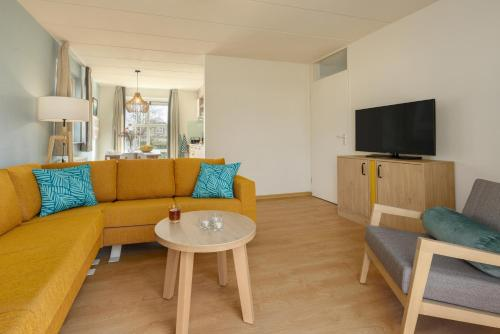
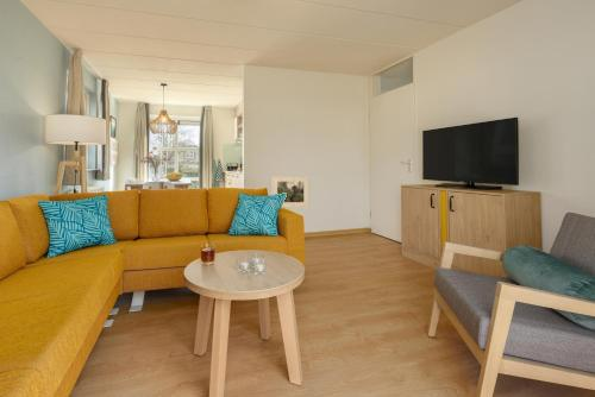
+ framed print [271,175,309,208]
